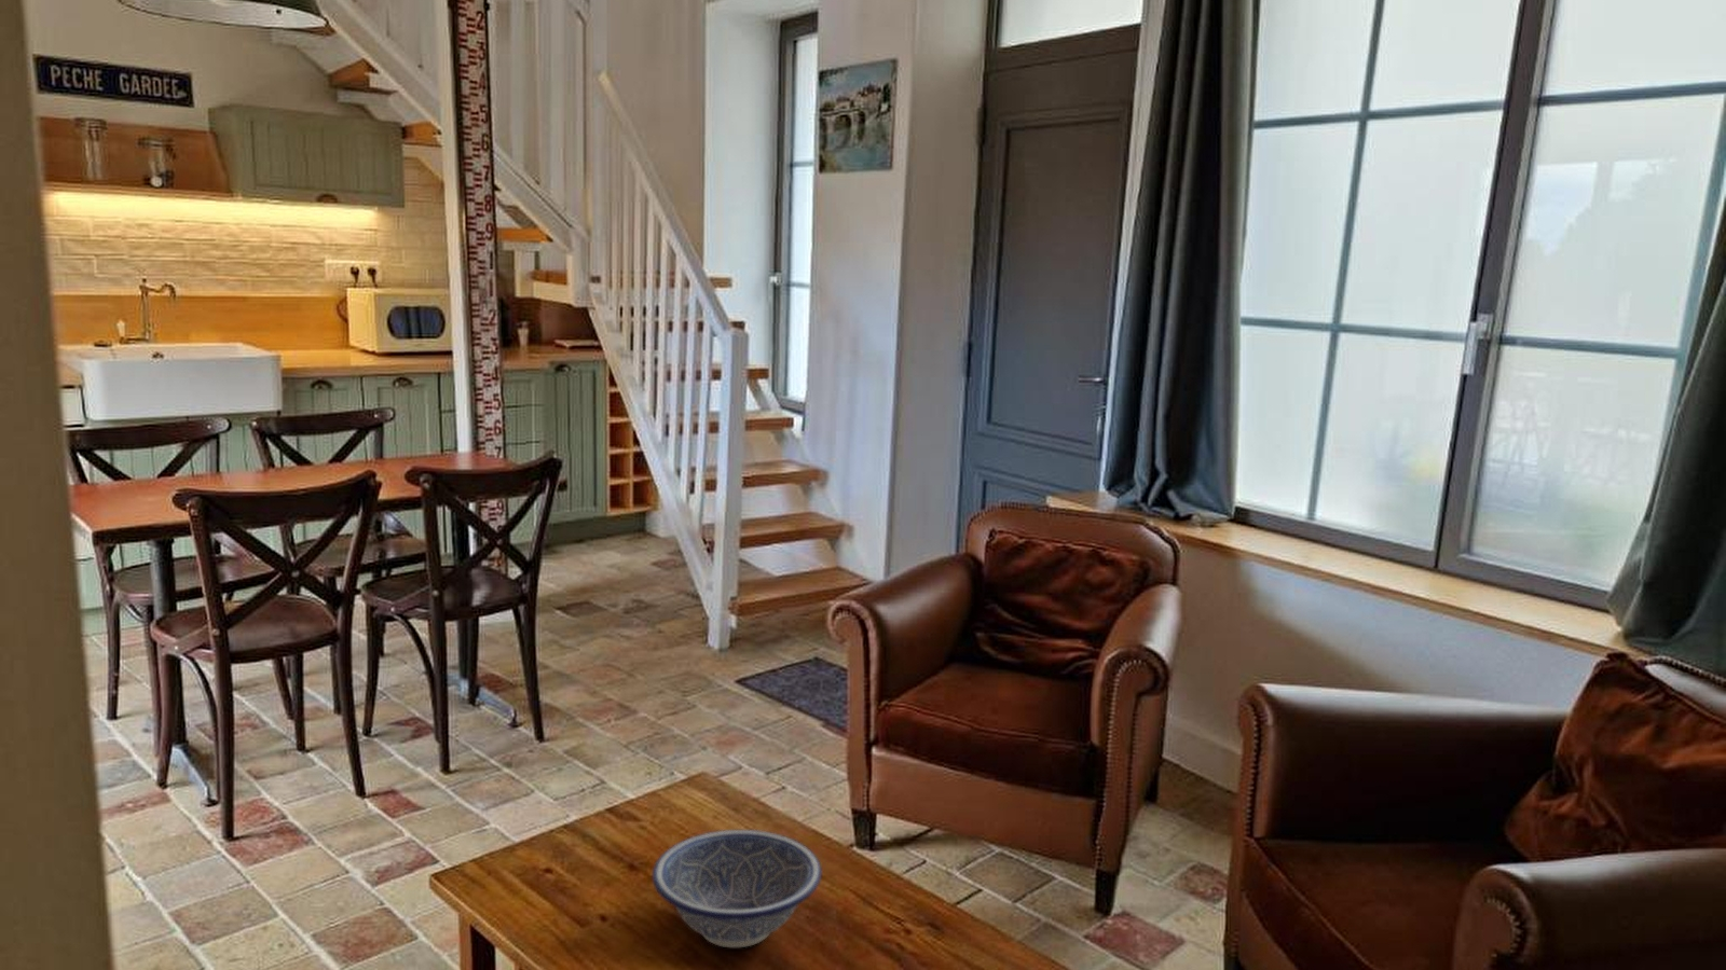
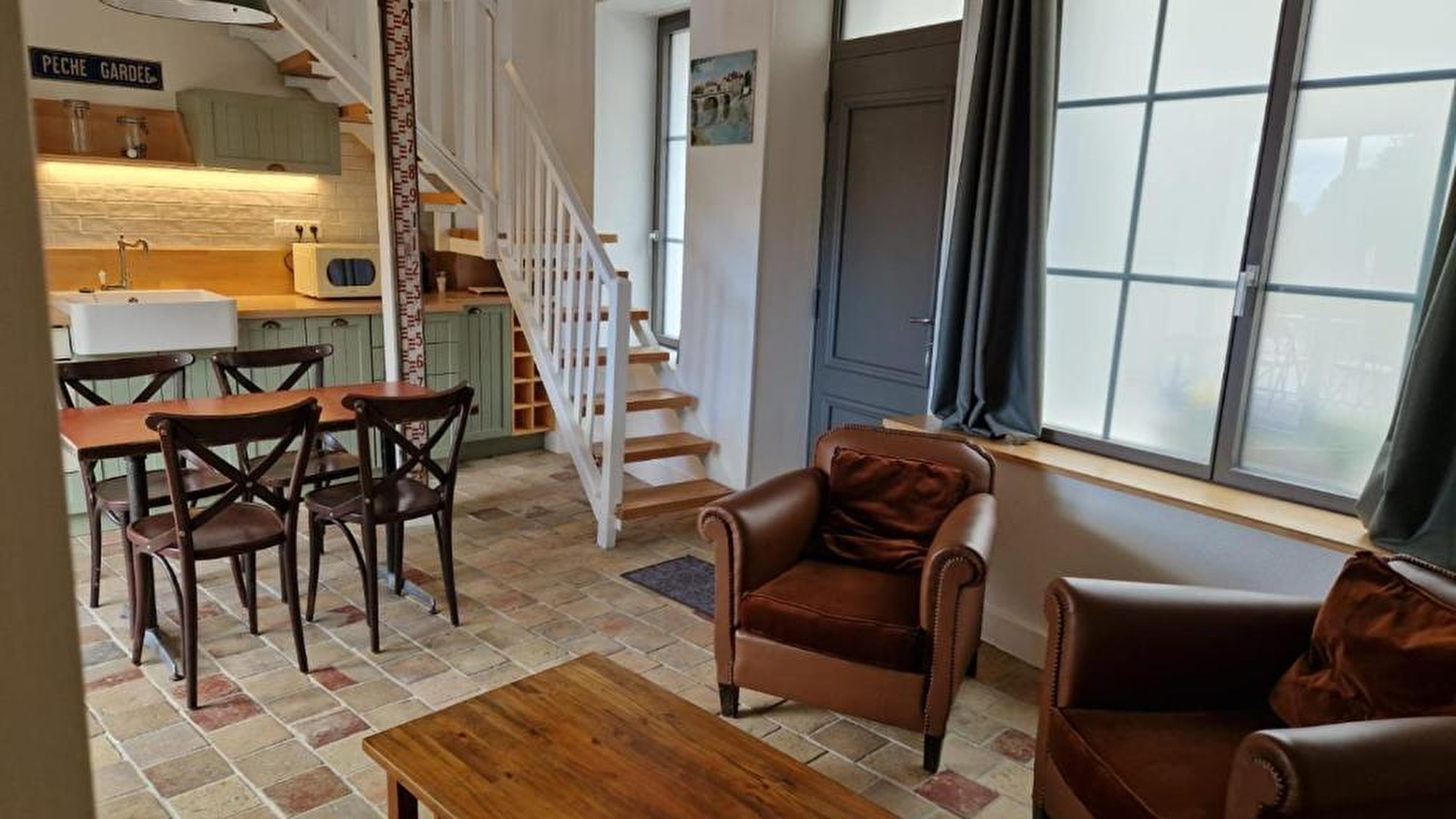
- decorative bowl [652,829,823,949]
